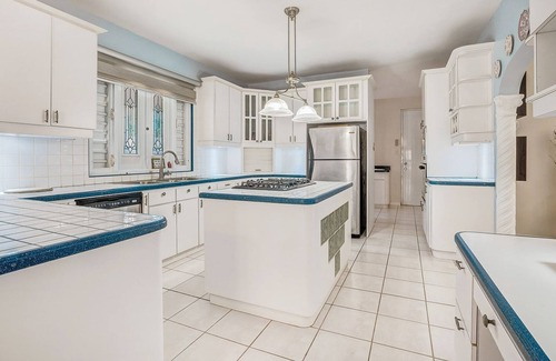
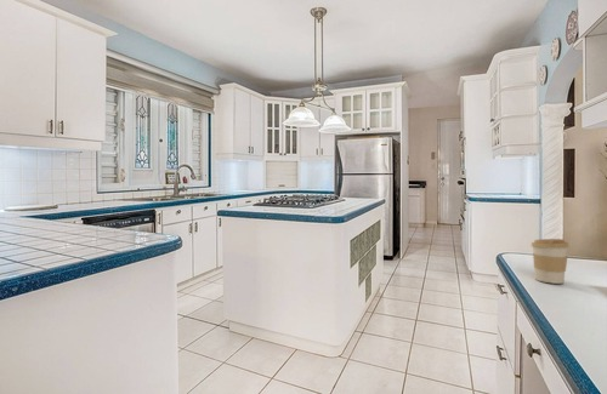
+ coffee cup [529,238,571,285]
